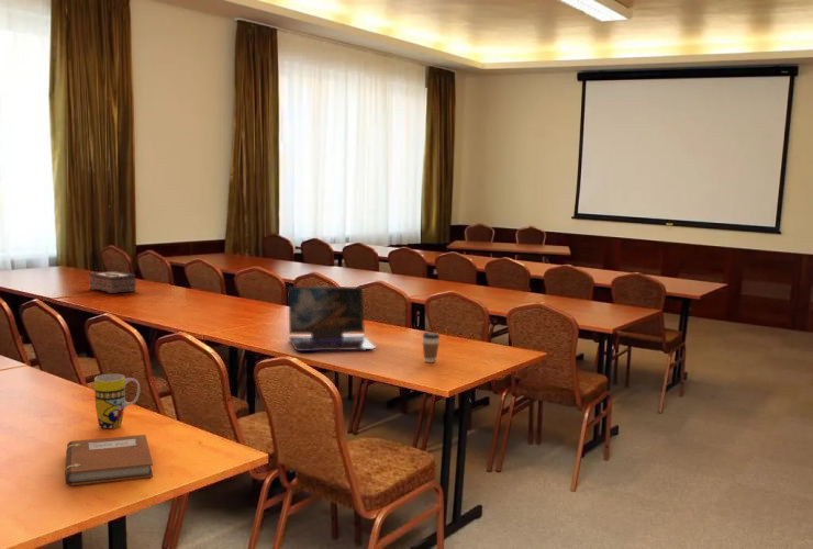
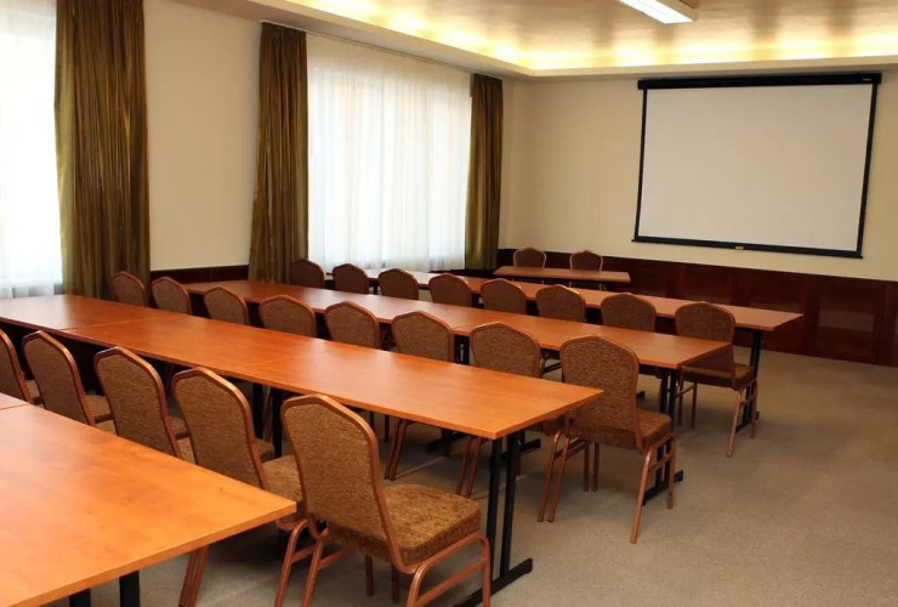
- tissue box [88,270,137,294]
- laptop [287,285,377,352]
- mug [93,373,141,430]
- coffee cup [421,330,441,363]
- notebook [64,434,154,486]
